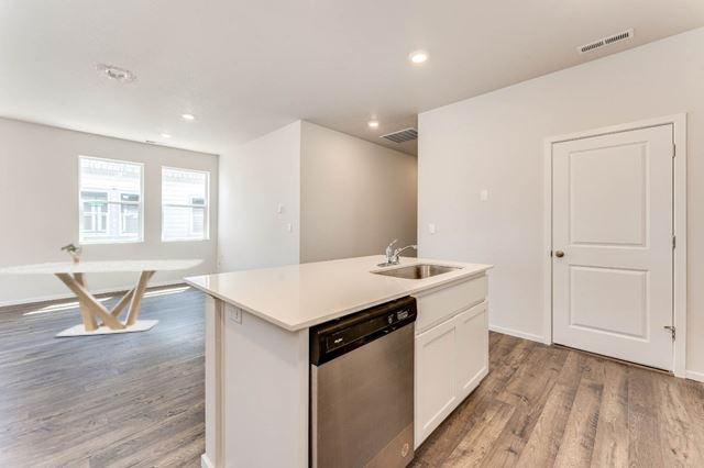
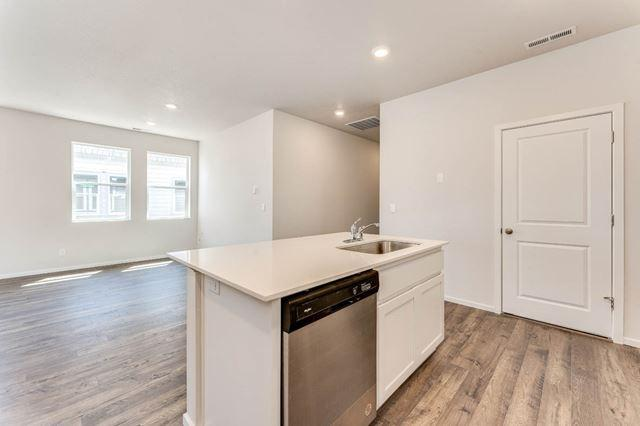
- potted plant [61,243,84,264]
- dining table [0,259,205,337]
- ceiling light [91,63,139,85]
